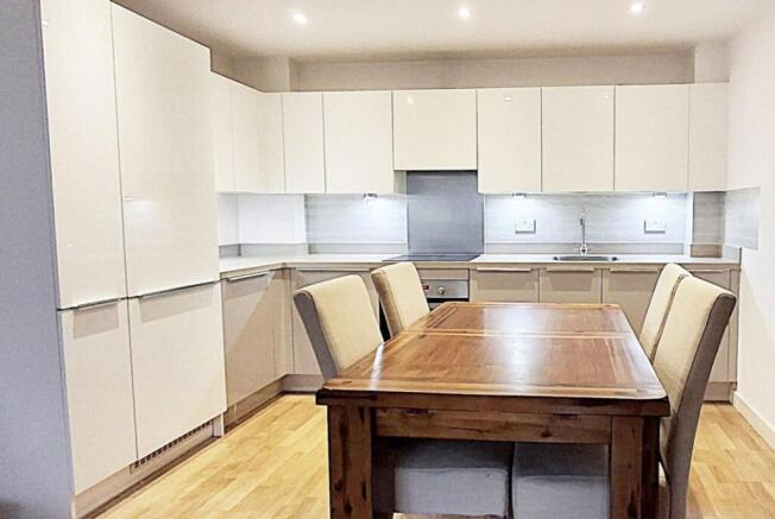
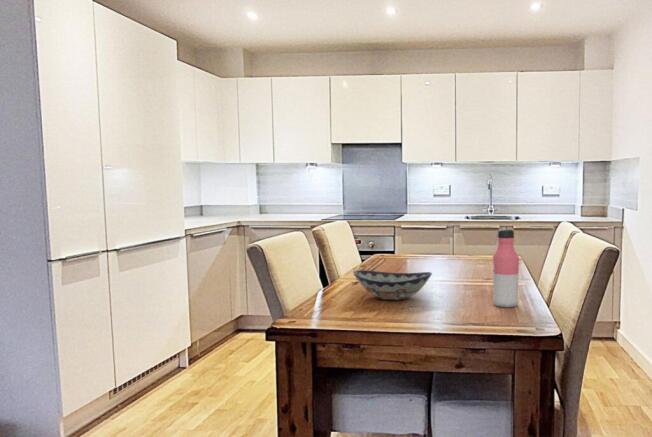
+ decorative bowl [352,269,433,301]
+ water bottle [492,228,520,309]
